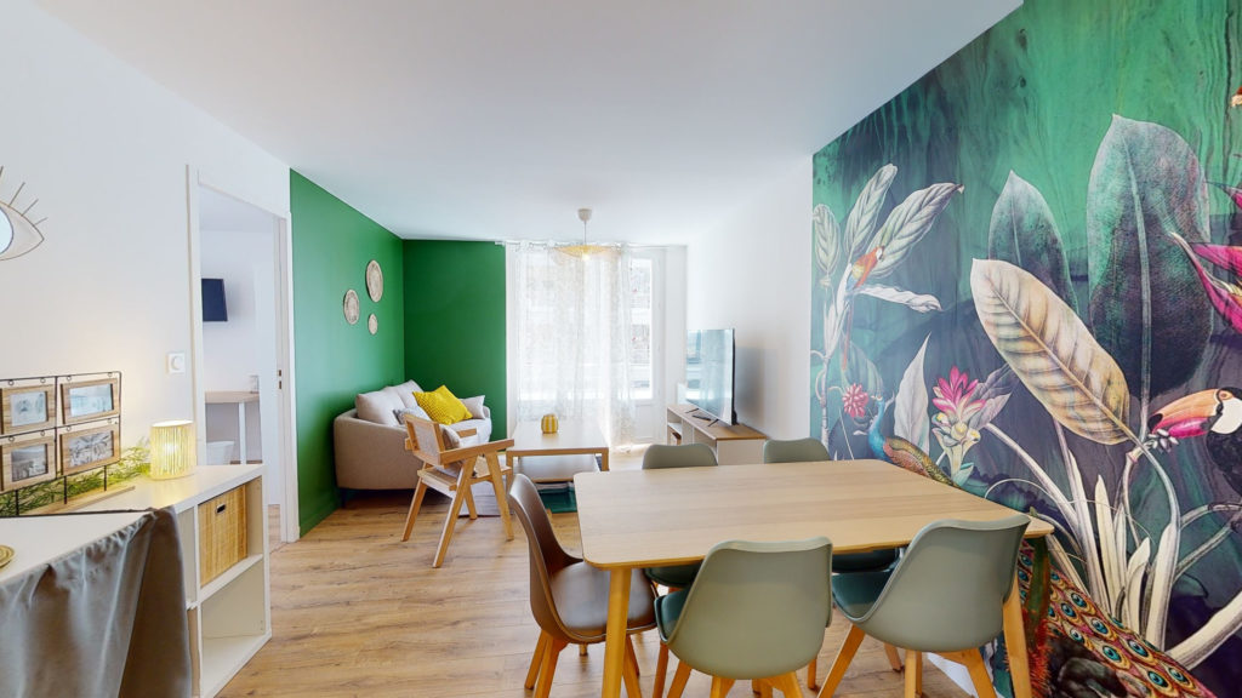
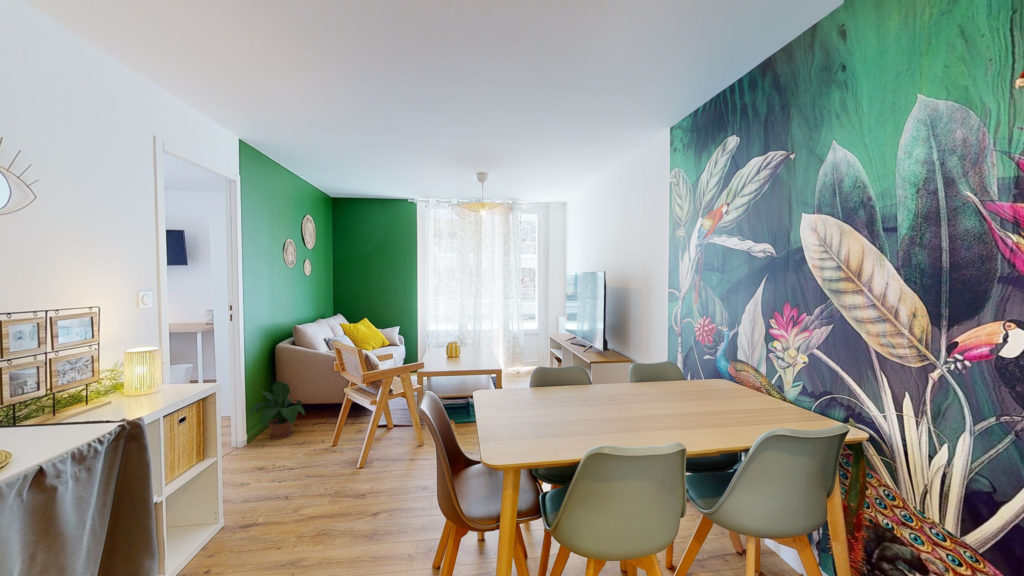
+ potted plant [248,380,306,440]
